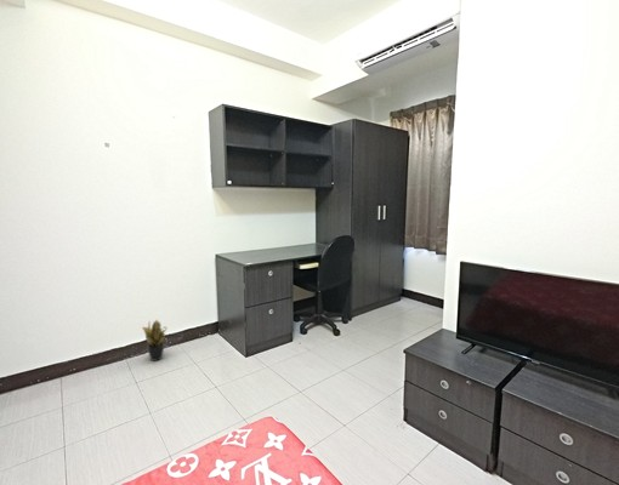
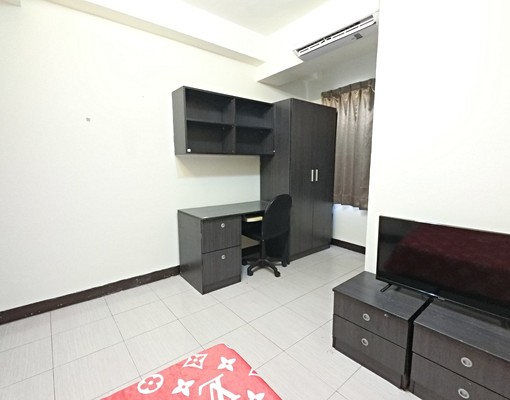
- potted plant [141,319,169,363]
